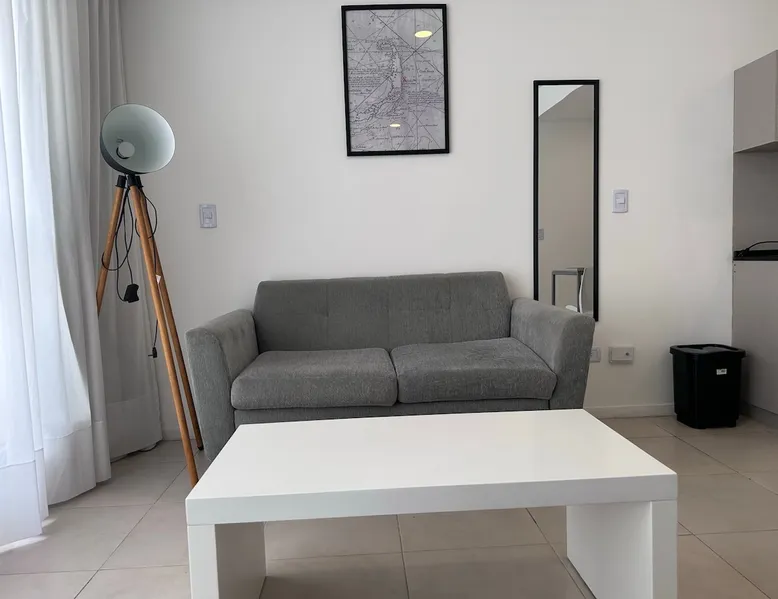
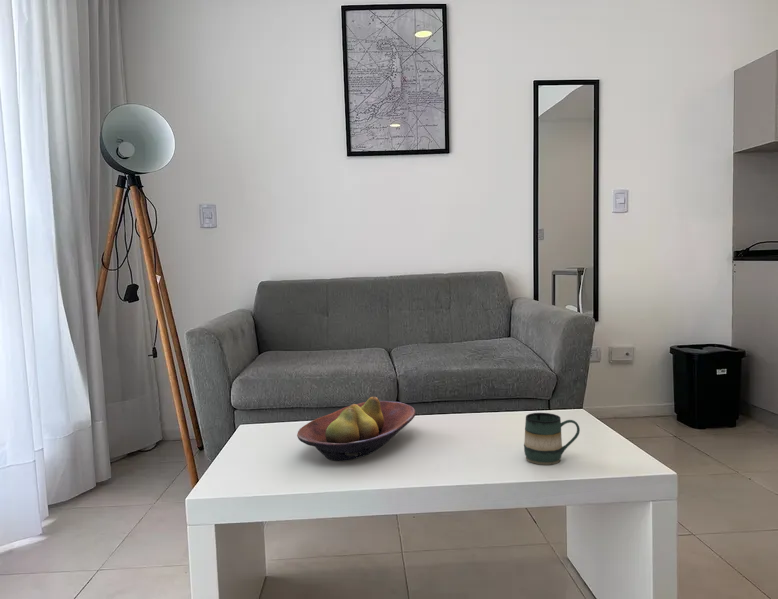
+ fruit bowl [296,396,417,462]
+ mug [523,412,581,466]
